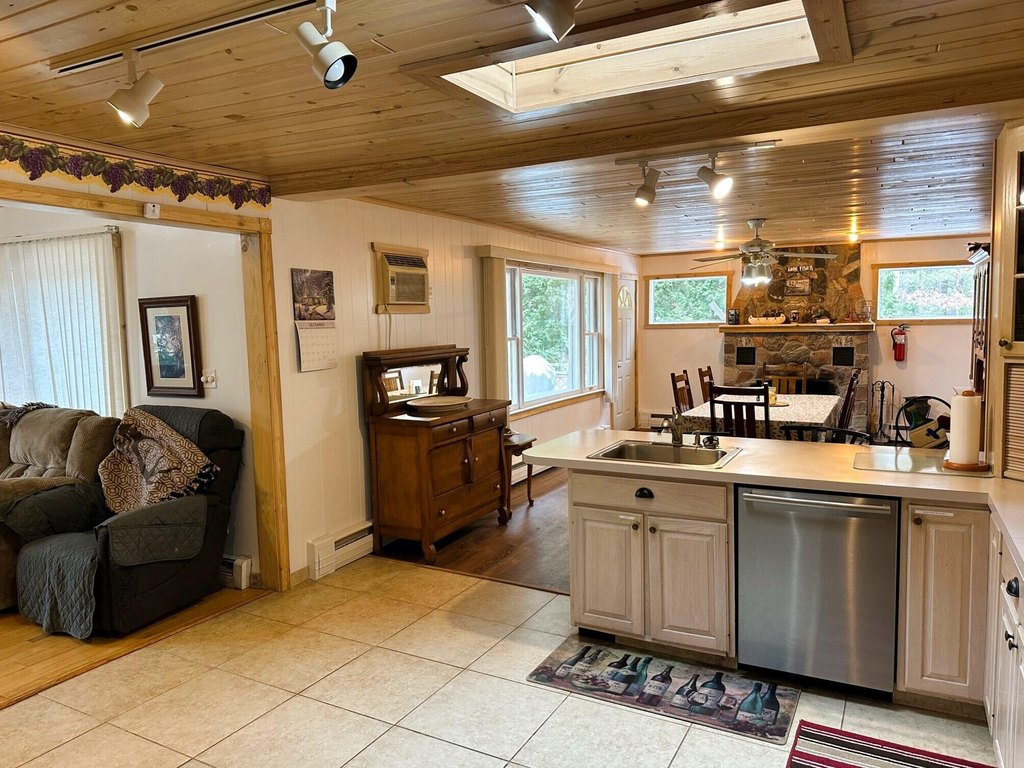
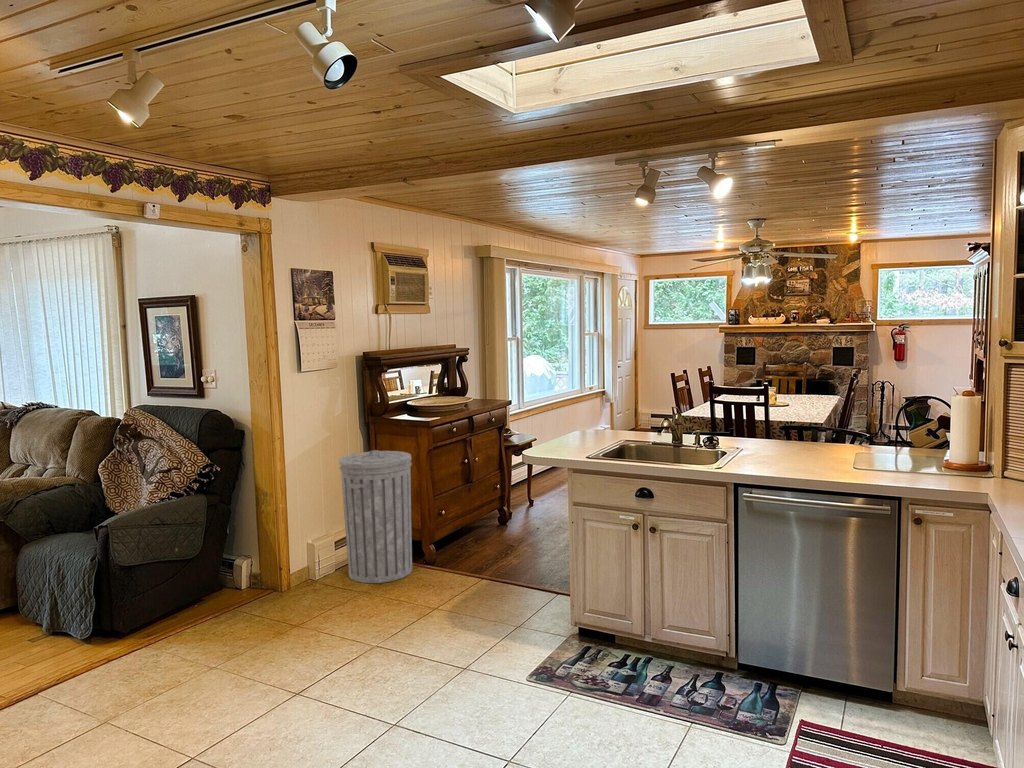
+ trash can [338,449,413,584]
